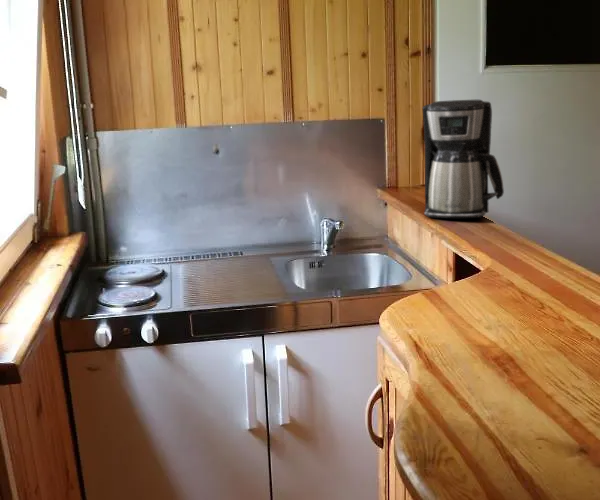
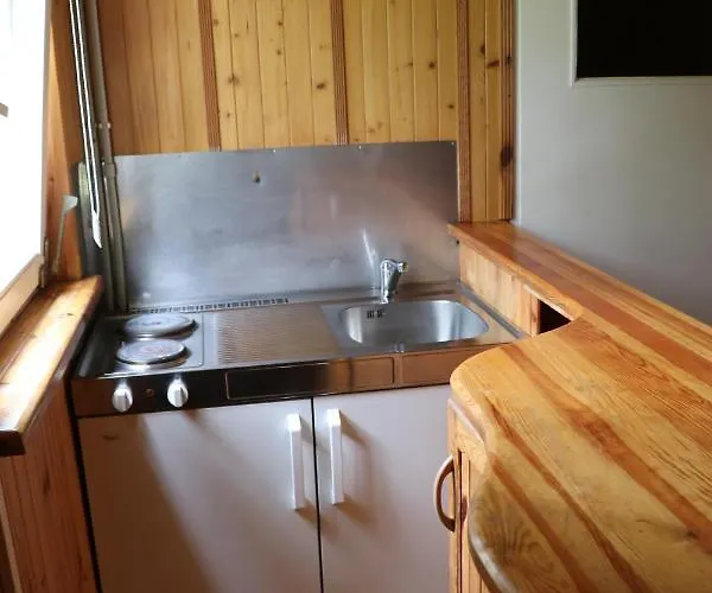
- coffee maker [421,99,505,219]
